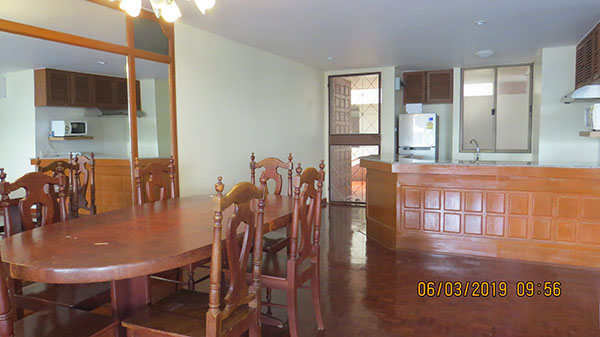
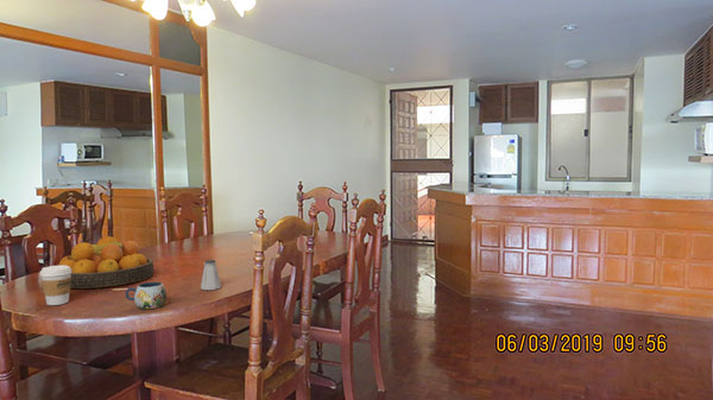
+ fruit bowl [58,235,154,290]
+ mug [125,281,168,310]
+ coffee cup [39,265,71,306]
+ saltshaker [200,259,222,291]
